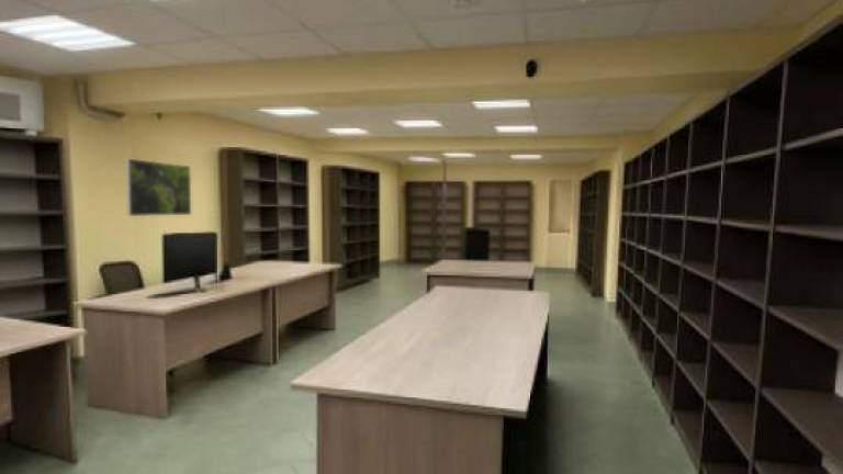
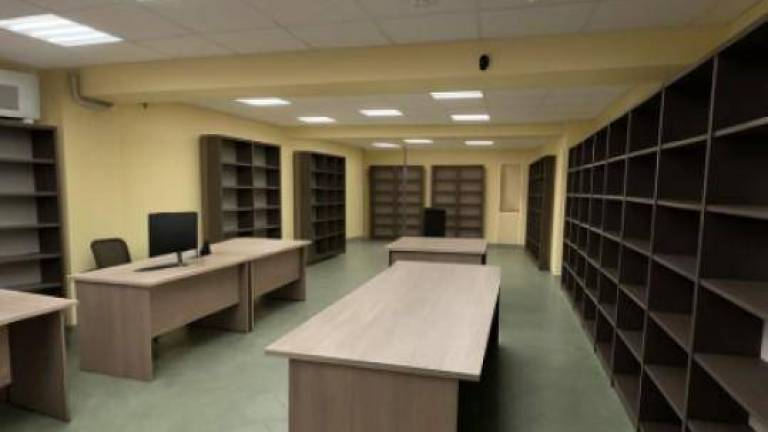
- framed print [124,157,192,217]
